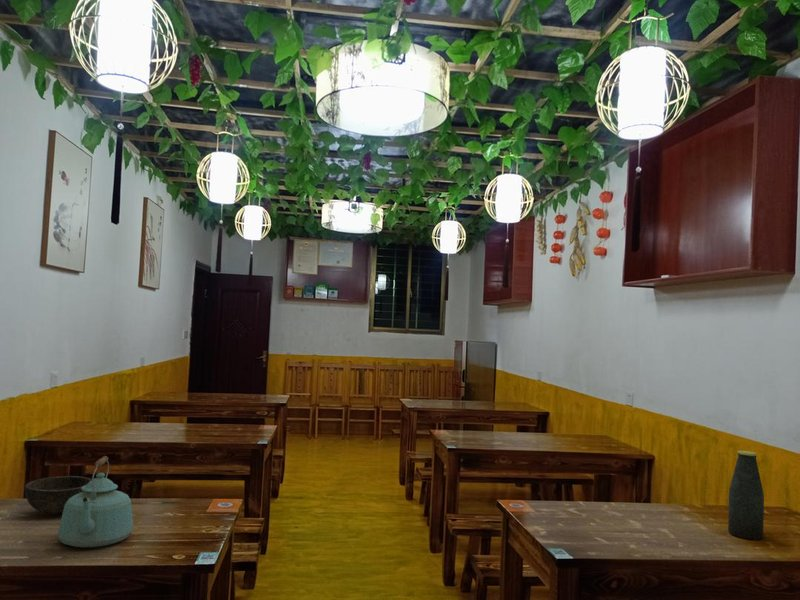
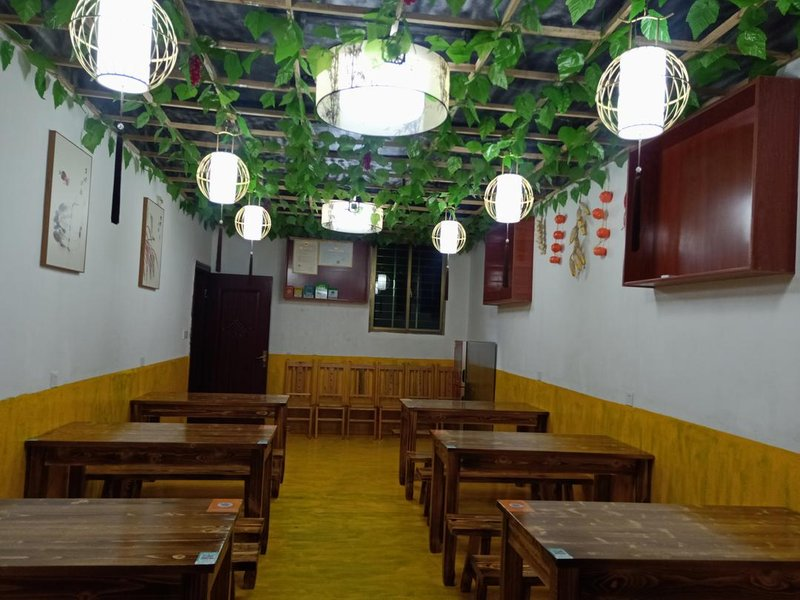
- kettle [57,455,134,549]
- bowl [24,475,92,515]
- bottle [727,450,765,541]
